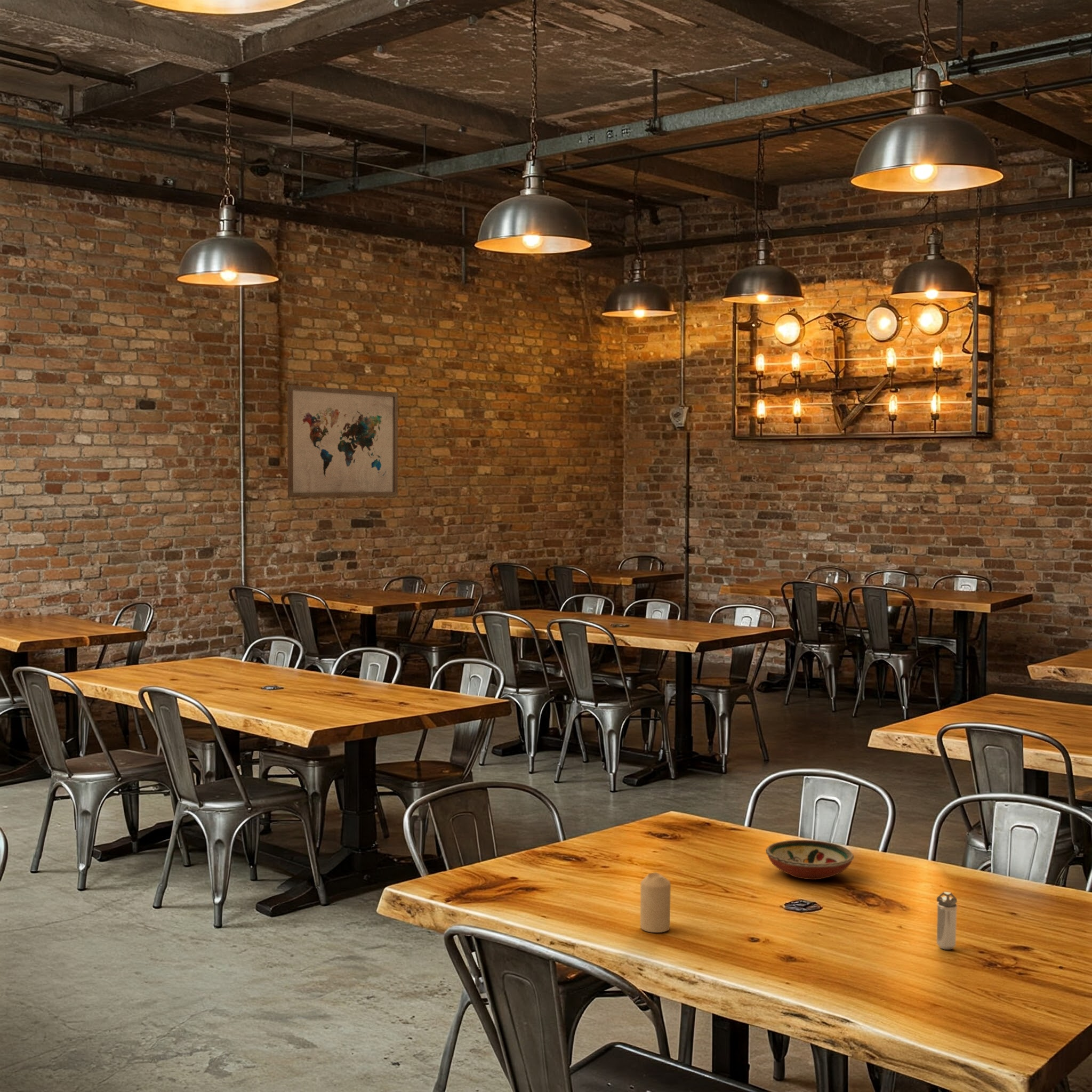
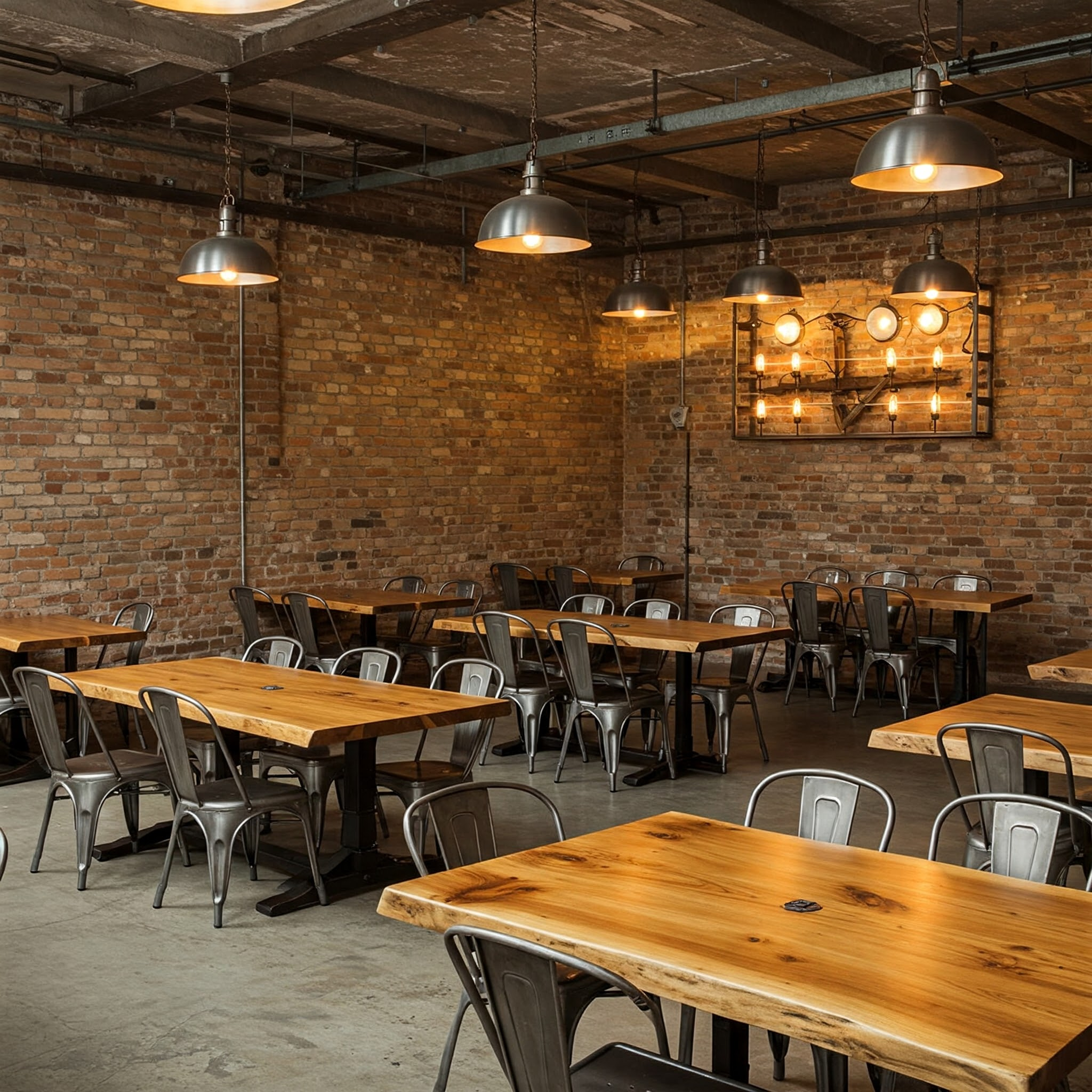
- decorative bowl [765,839,855,880]
- candle [640,872,671,933]
- shaker [936,891,958,950]
- wall art [287,384,398,498]
